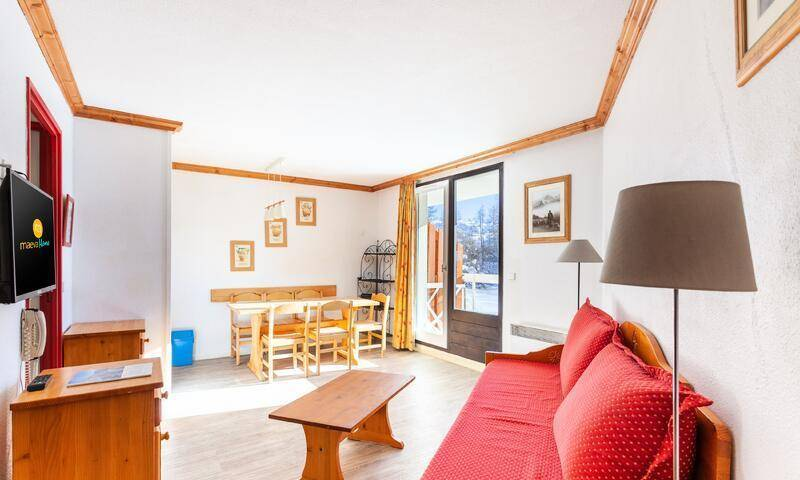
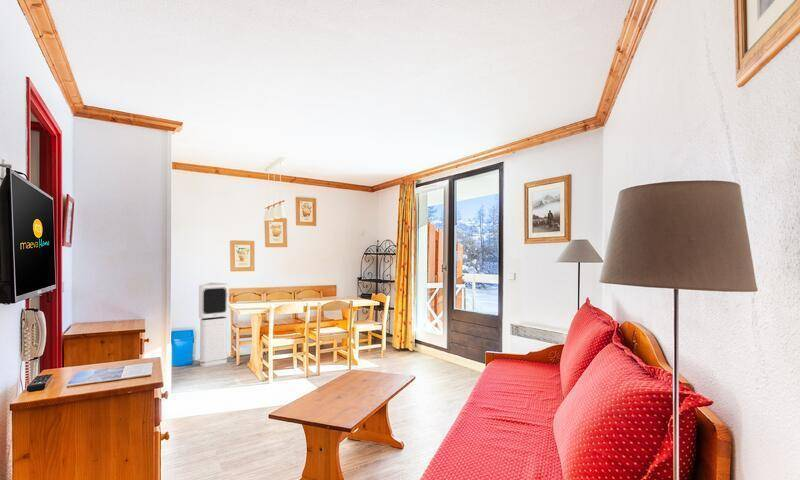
+ air purifier [198,281,230,367]
